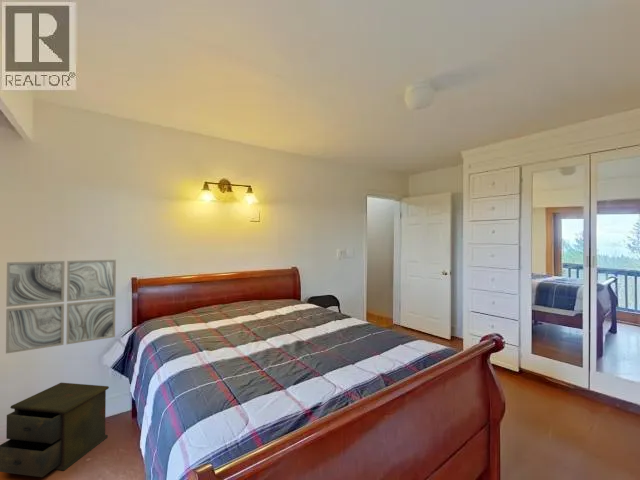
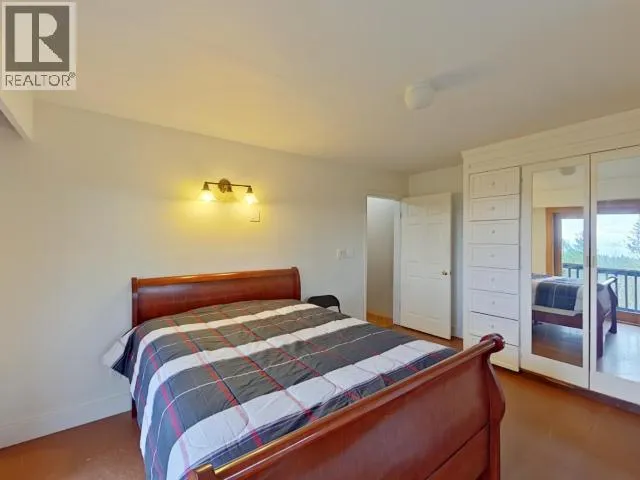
- nightstand [0,382,110,478]
- wall art [5,259,117,355]
